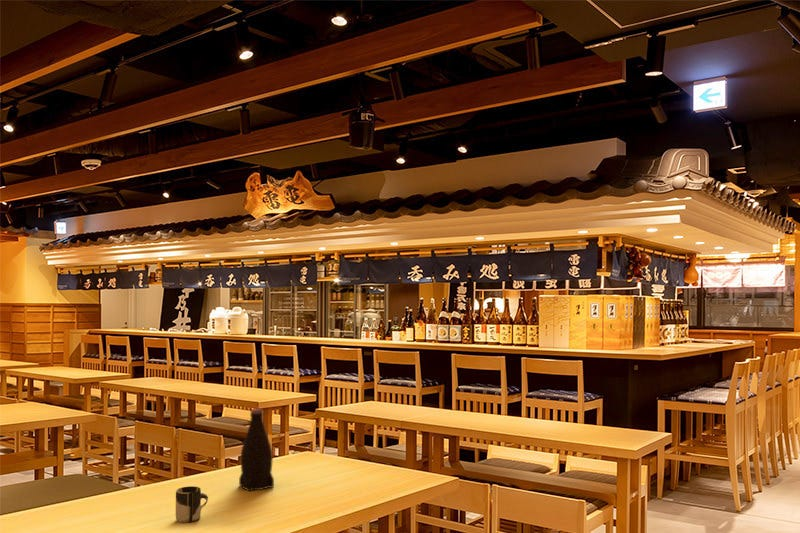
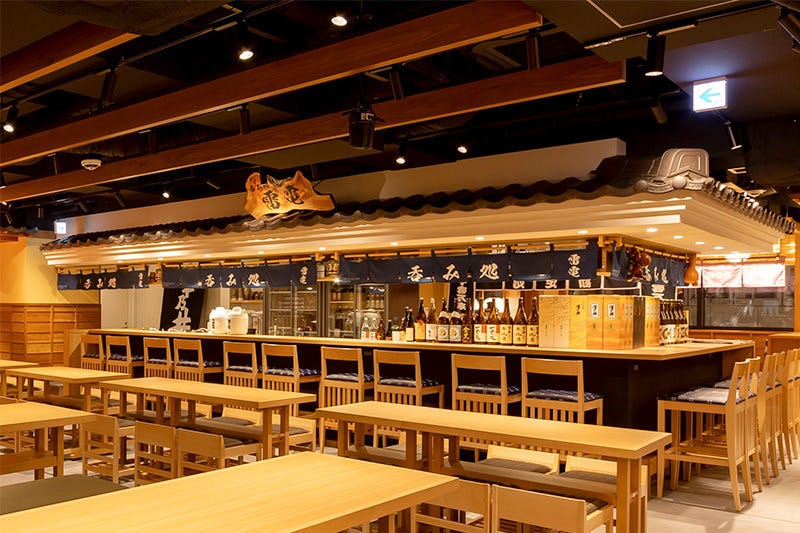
- cup [175,485,209,524]
- bottle [238,408,275,492]
